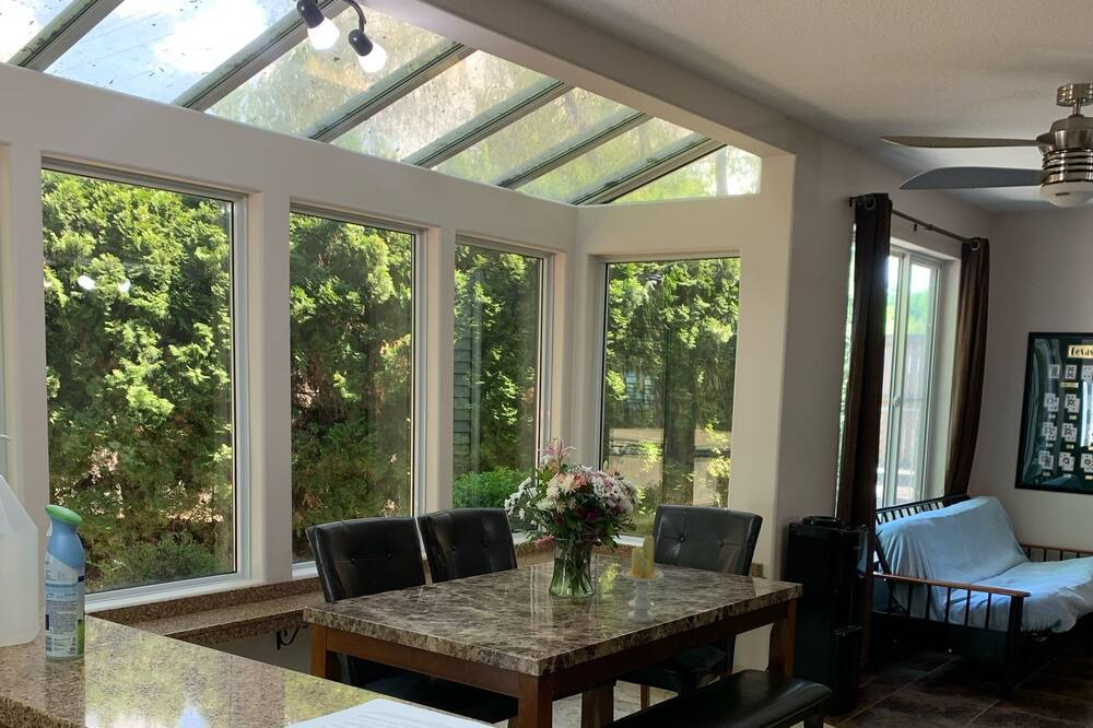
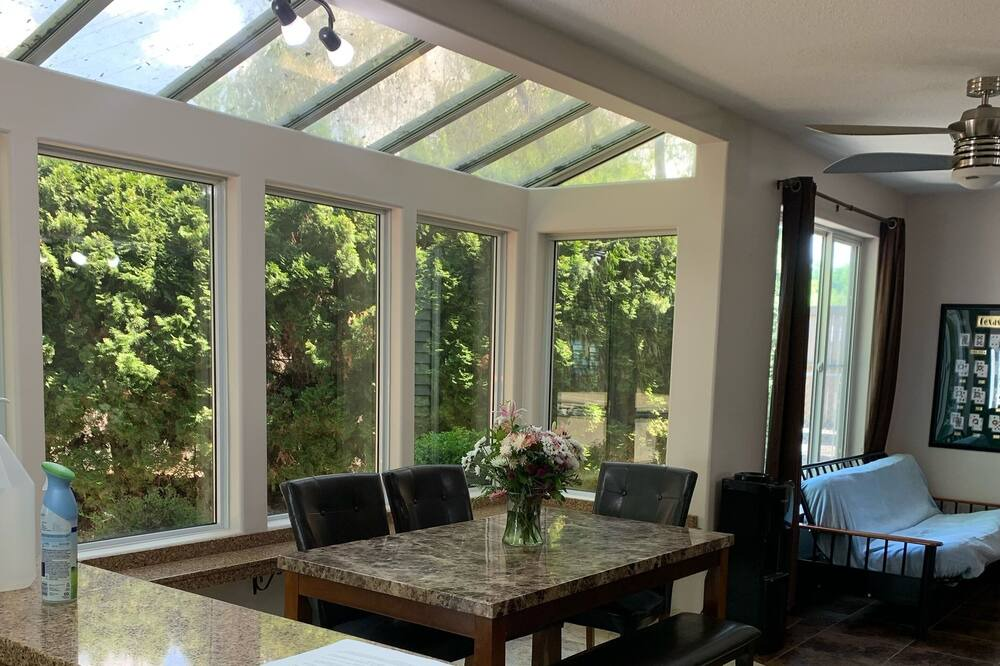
- candle [620,535,665,623]
